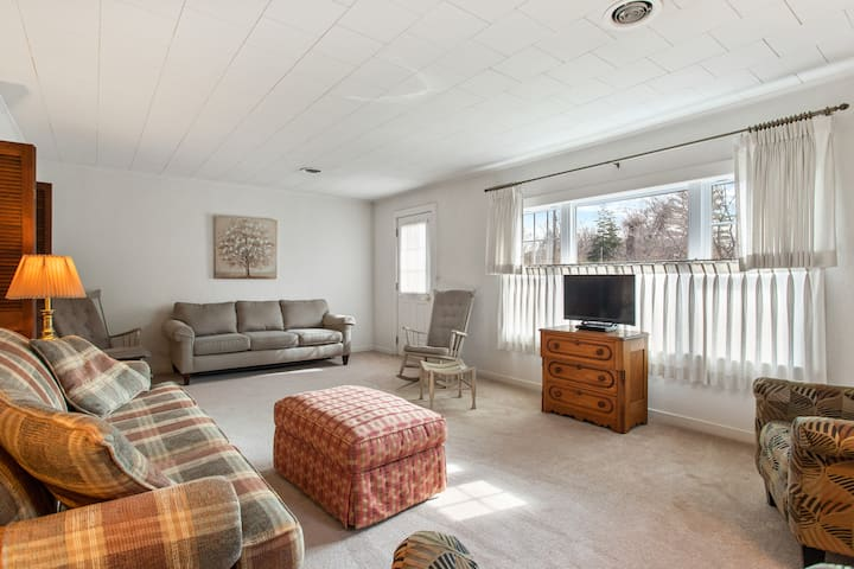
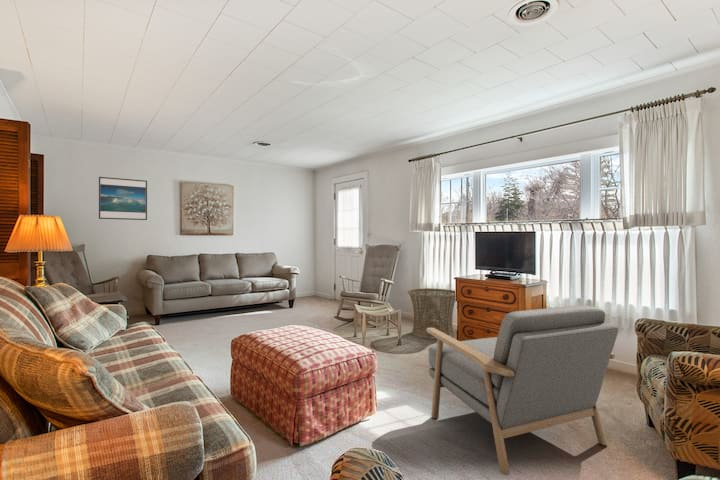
+ armchair [426,305,619,476]
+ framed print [98,176,148,221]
+ basket [407,287,456,340]
